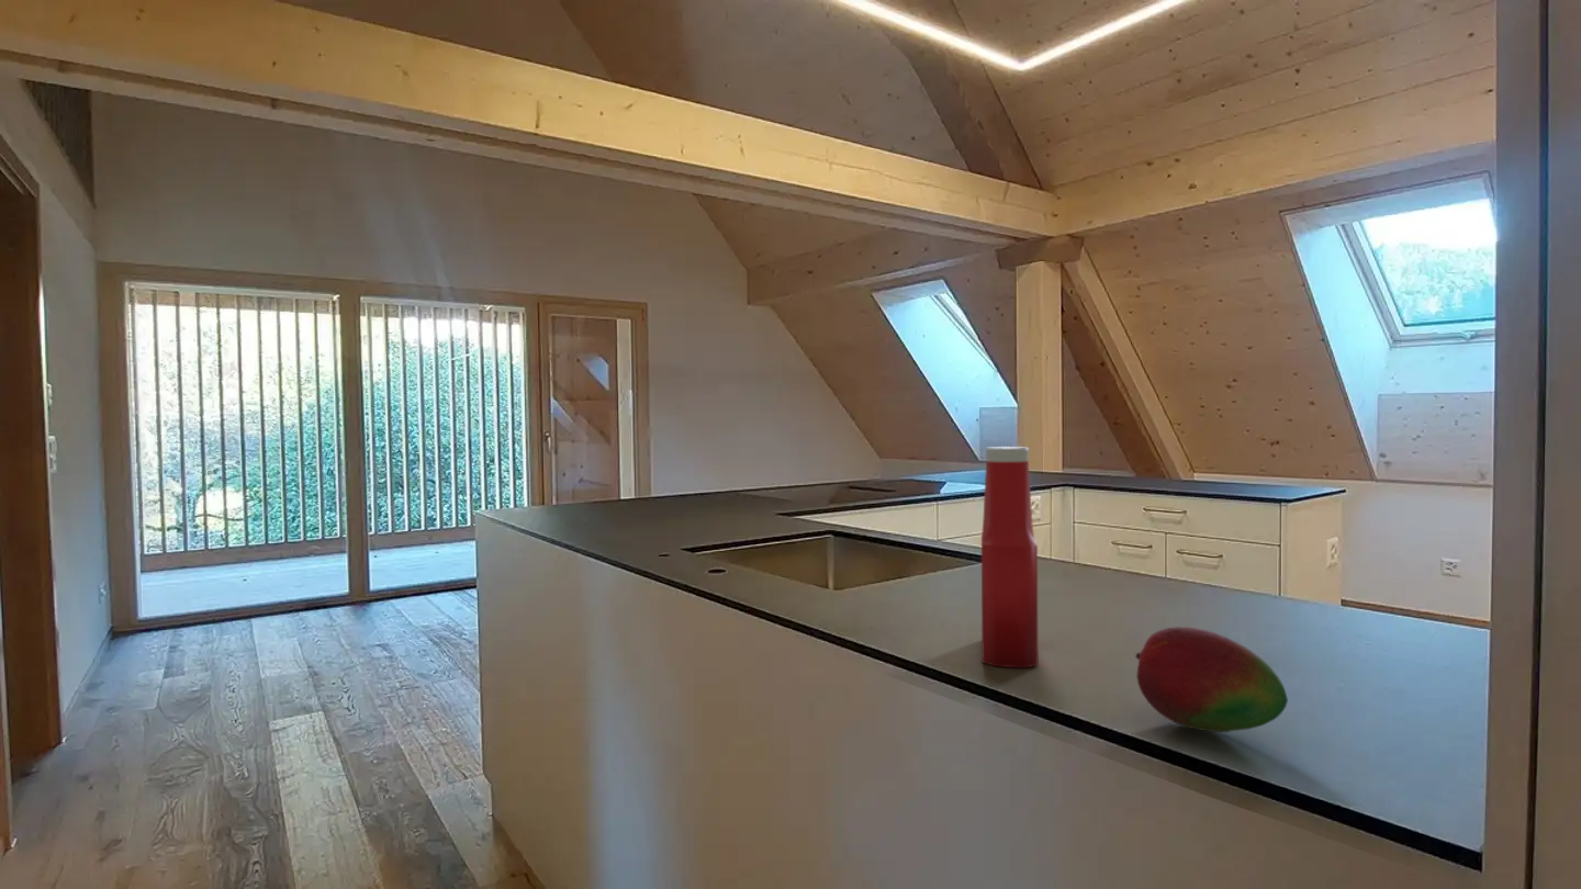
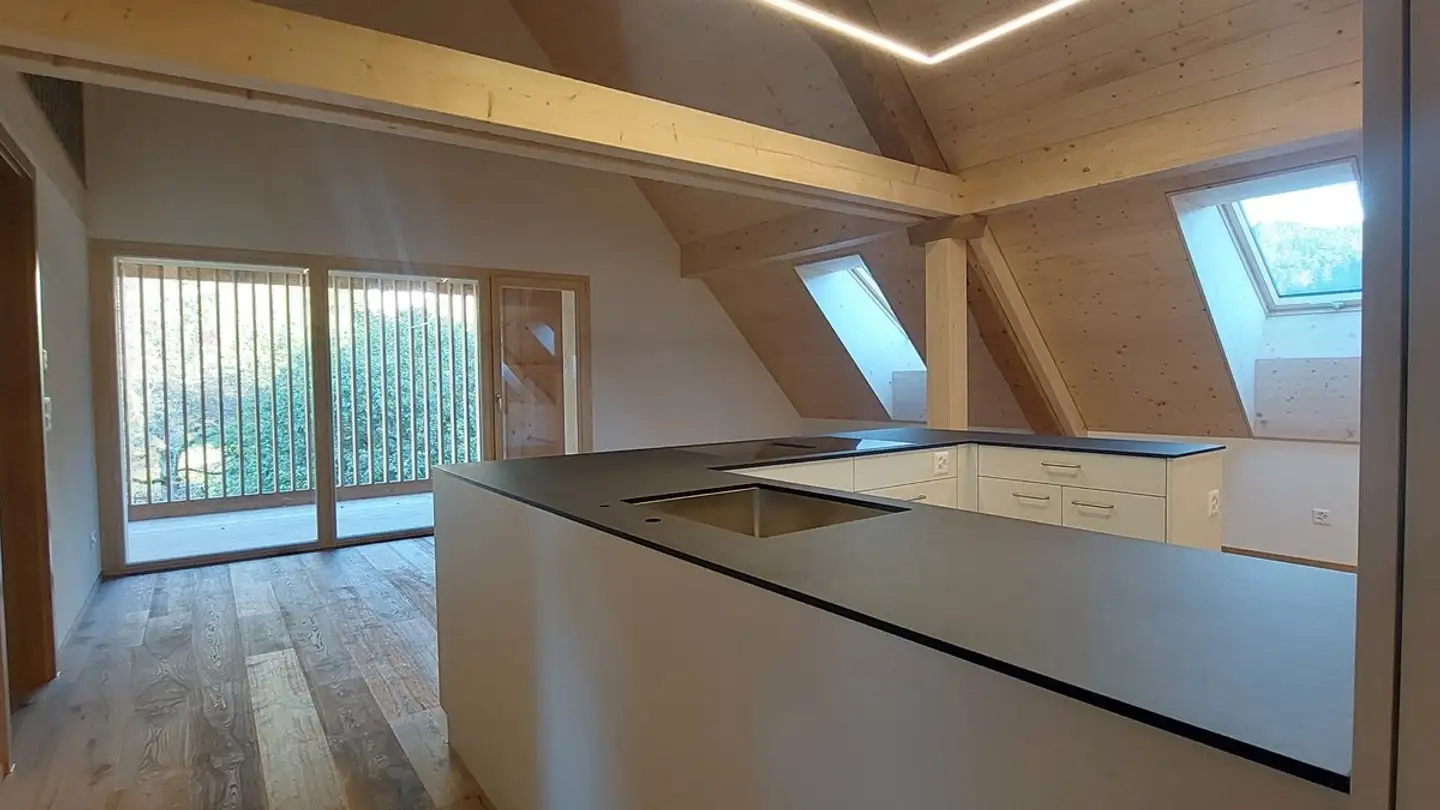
- soap bottle [980,446,1040,669]
- fruit [1134,626,1289,733]
